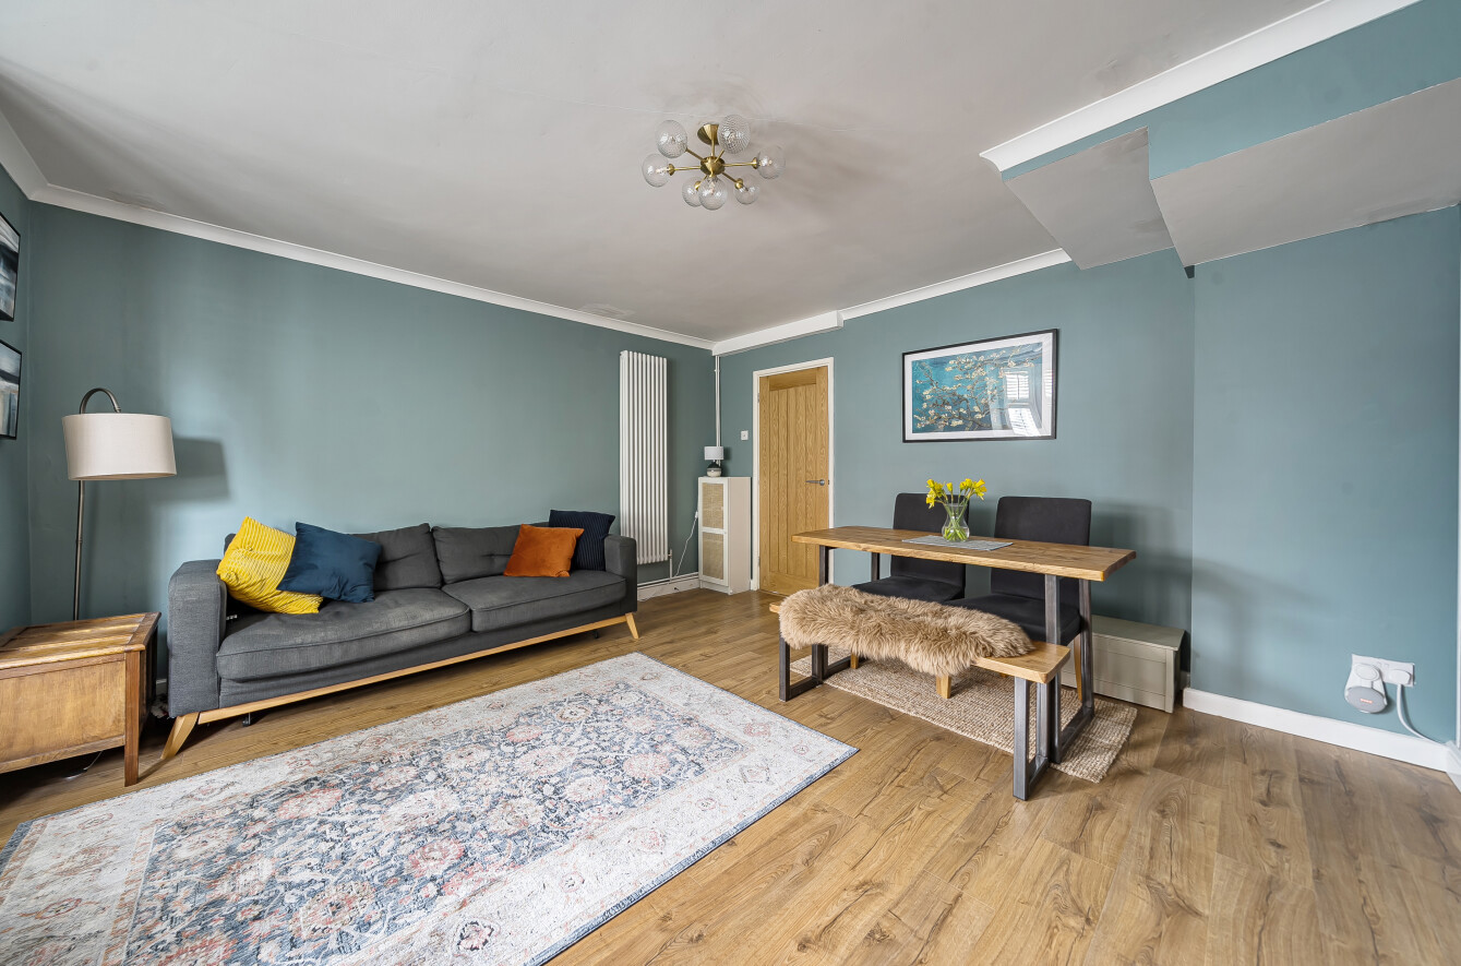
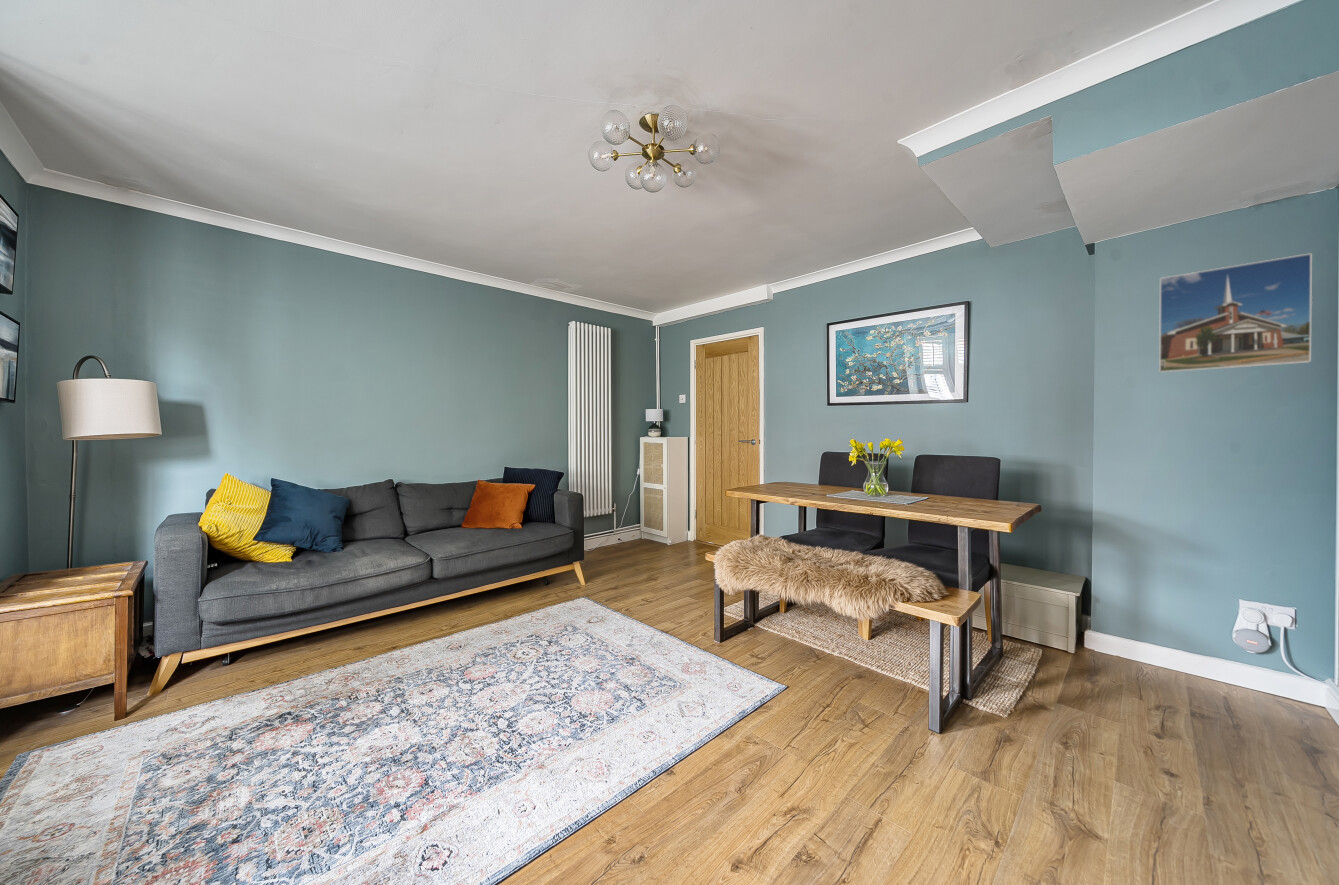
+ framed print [1158,252,1313,374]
